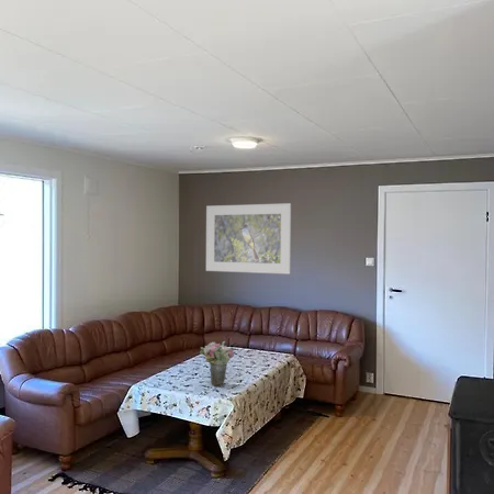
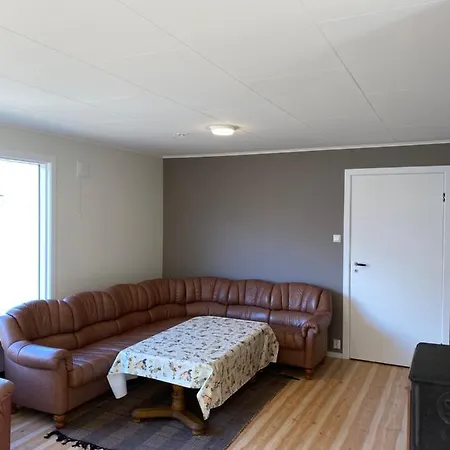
- flower bouquet [199,340,235,388]
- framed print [205,202,292,276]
